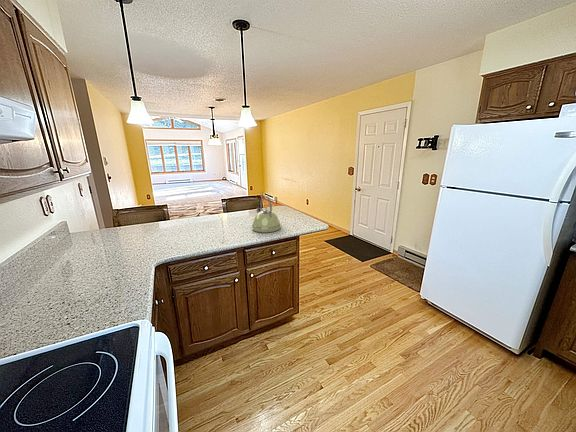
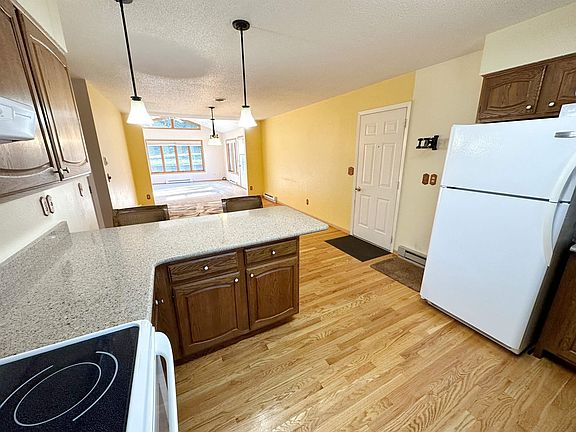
- kettle [251,194,282,234]
